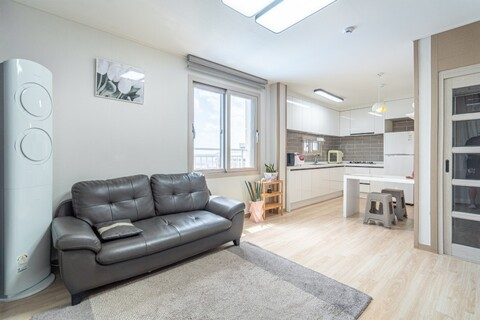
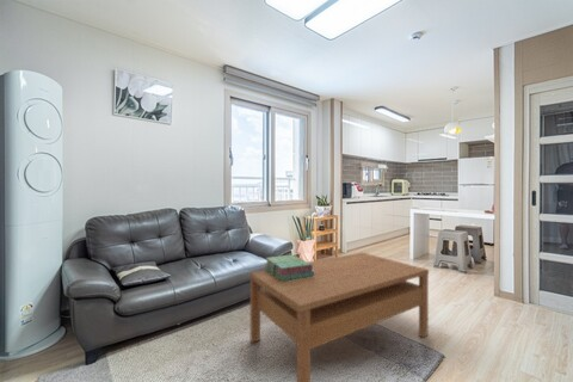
+ stack of books [263,254,314,282]
+ coffee table [248,252,430,382]
